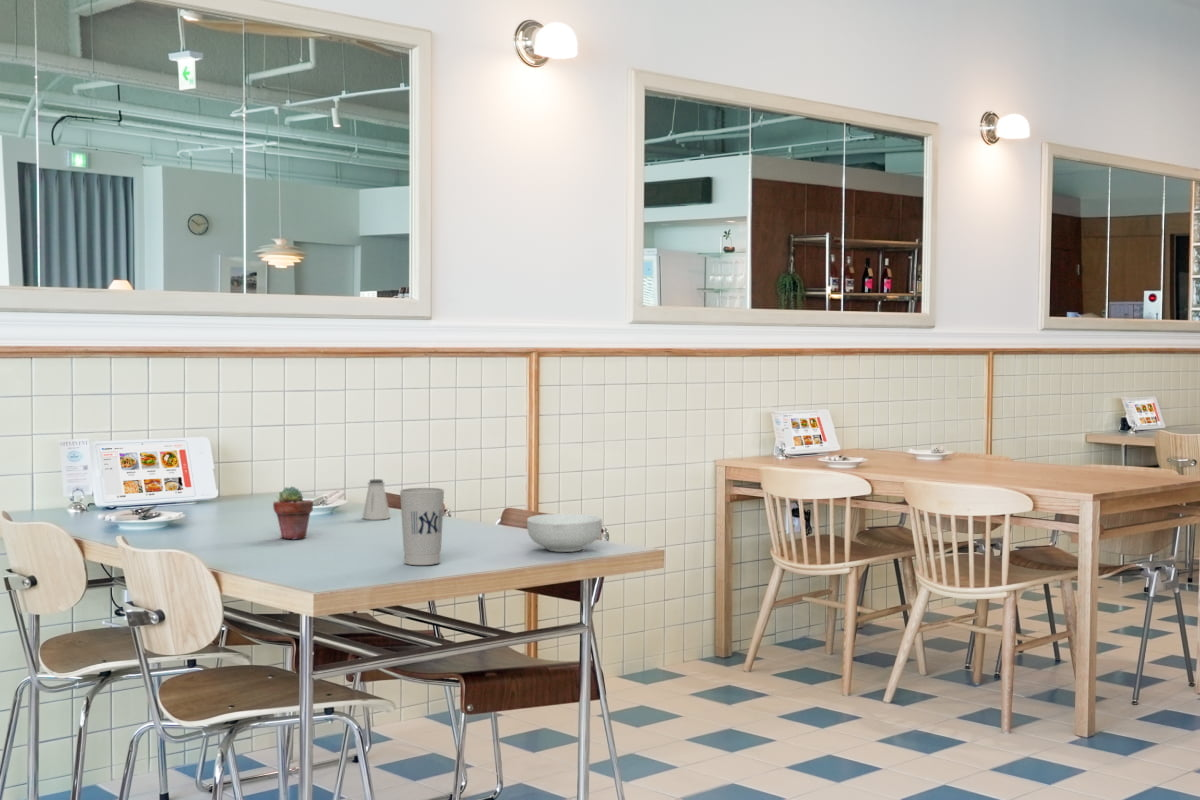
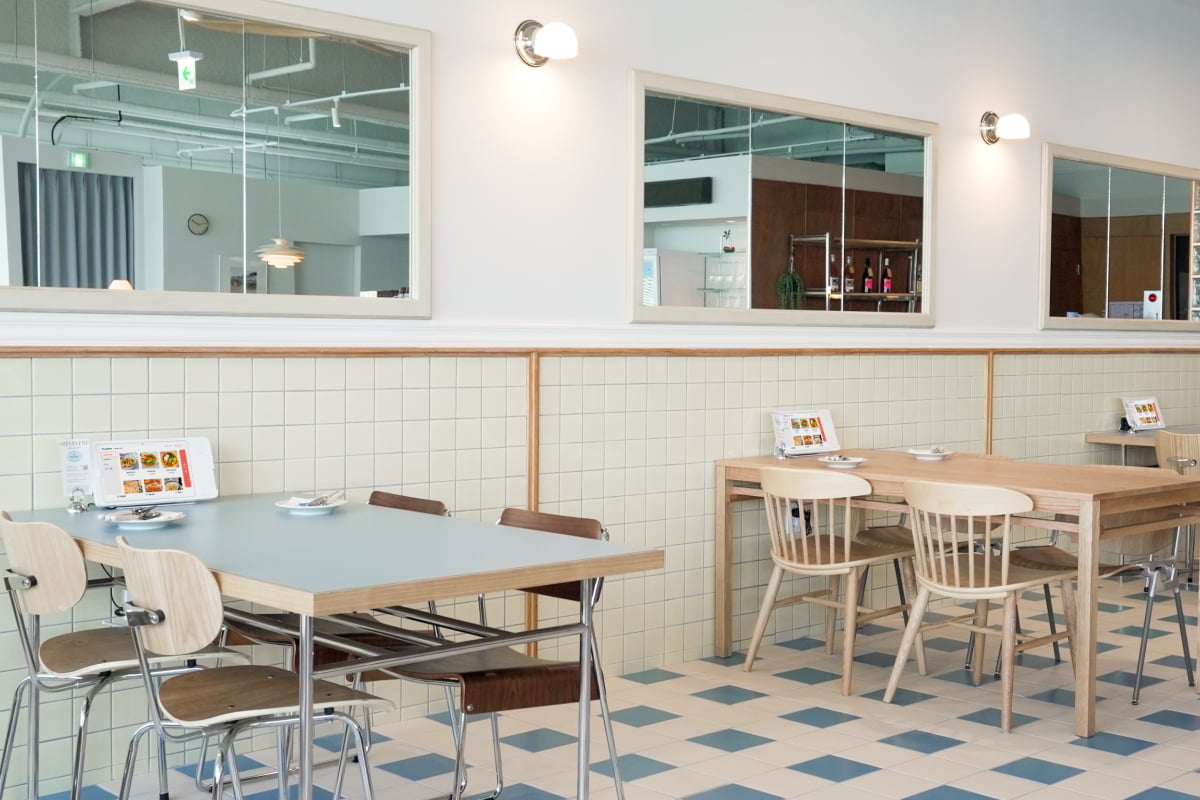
- cup [399,487,445,566]
- cereal bowl [526,513,603,553]
- saltshaker [362,478,391,521]
- potted succulent [272,485,314,540]
